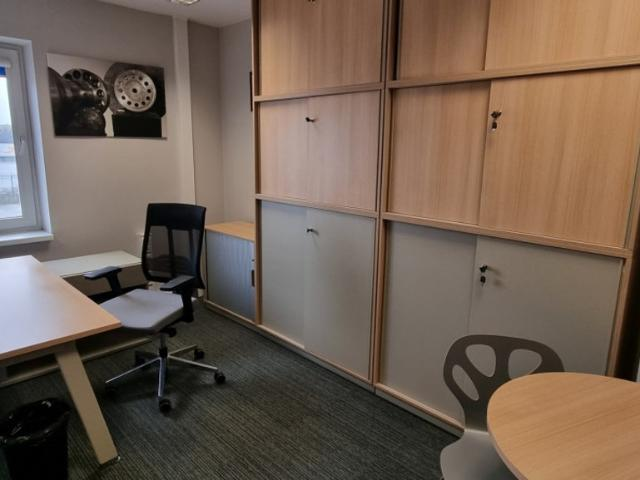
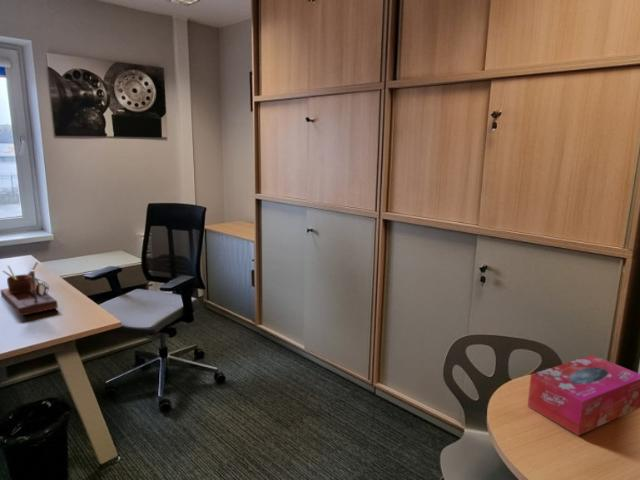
+ desk organizer [0,261,59,317]
+ tissue box [526,354,640,437]
